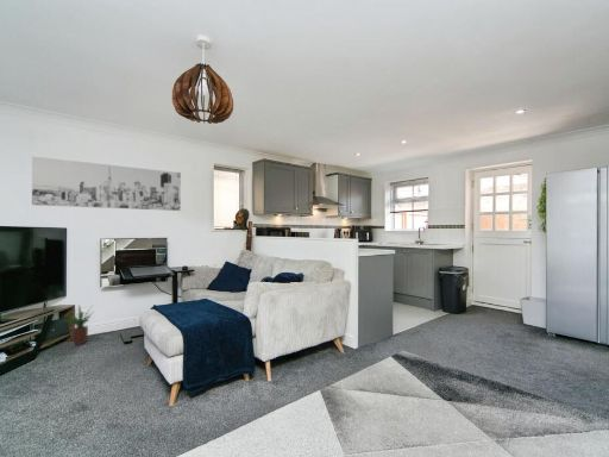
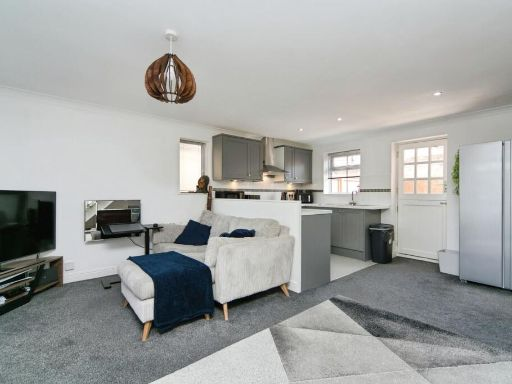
- potted plant [61,303,94,346]
- wall art [31,155,182,212]
